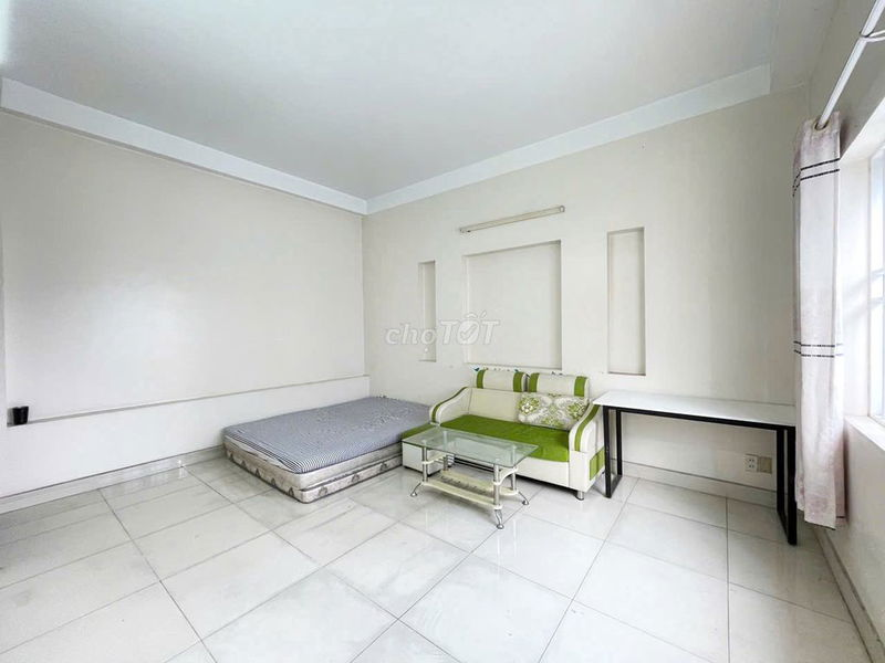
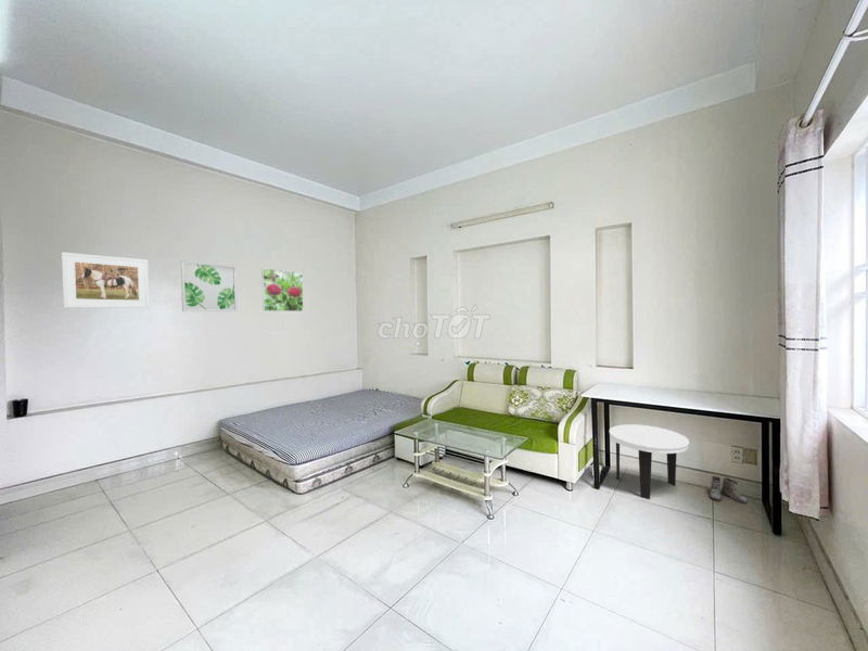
+ boots [705,475,749,505]
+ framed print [260,267,305,312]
+ side table [609,423,690,500]
+ wall art [180,259,239,312]
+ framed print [61,251,151,309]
